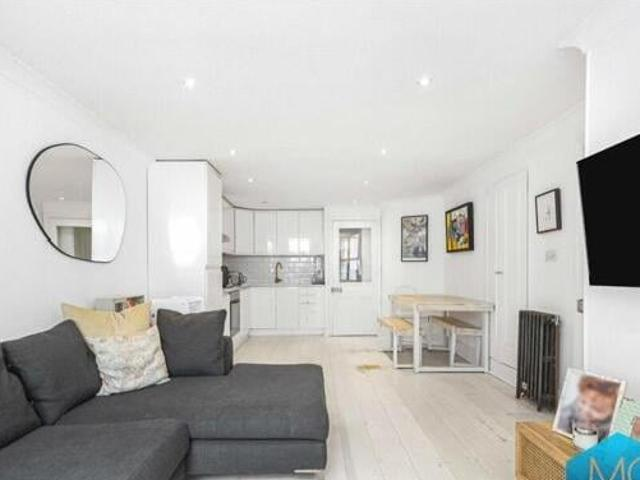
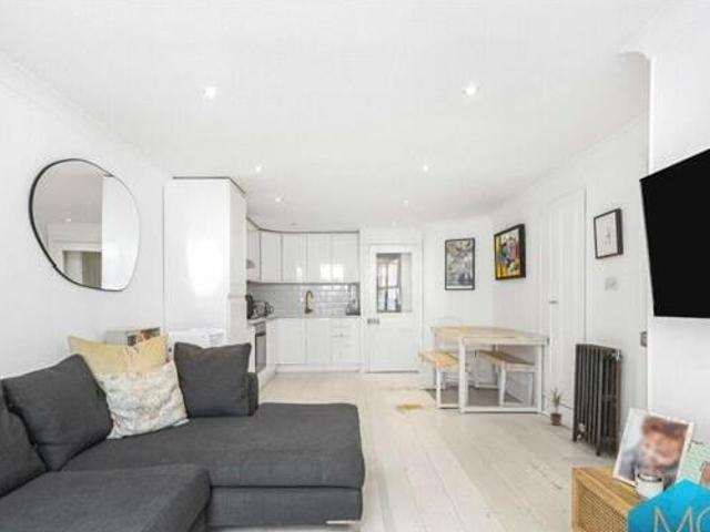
+ potted plant [542,386,568,427]
